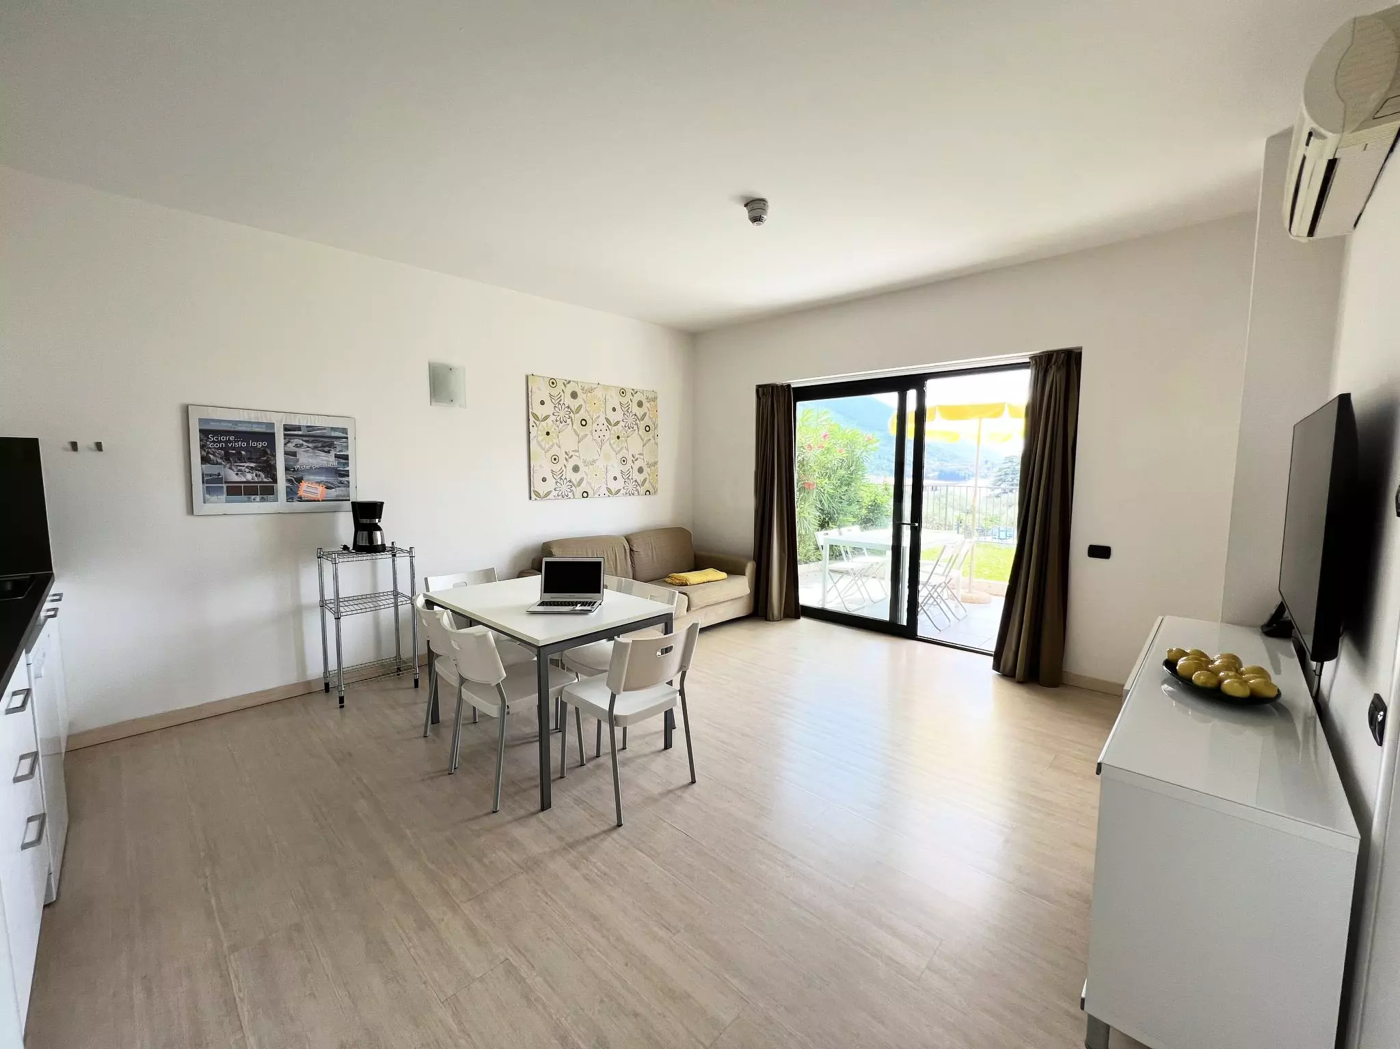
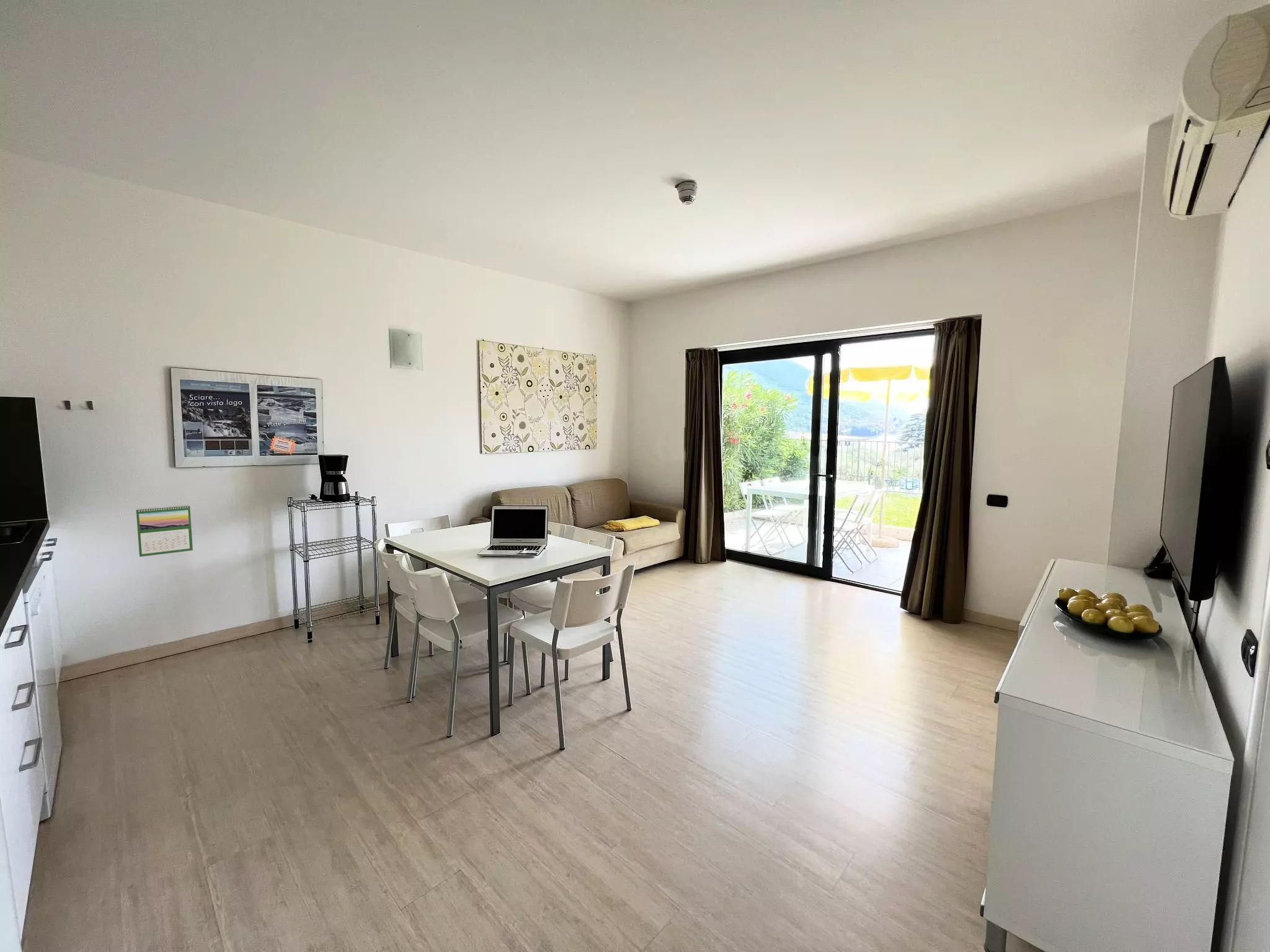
+ calendar [136,504,193,557]
